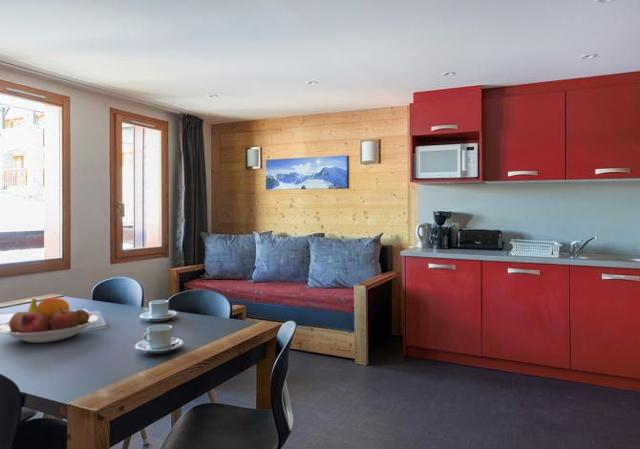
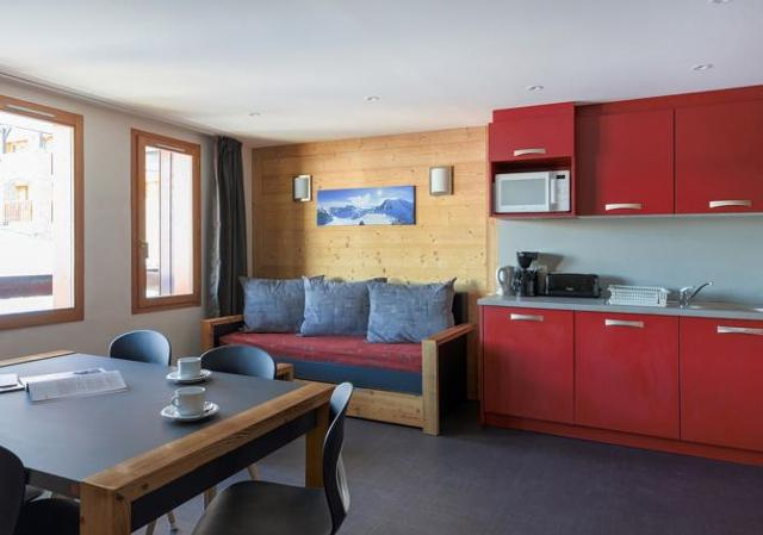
- fruit bowl [0,297,100,344]
